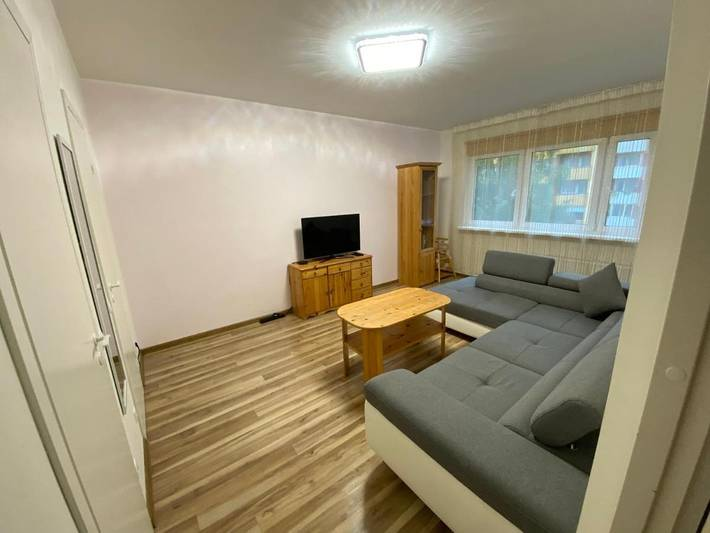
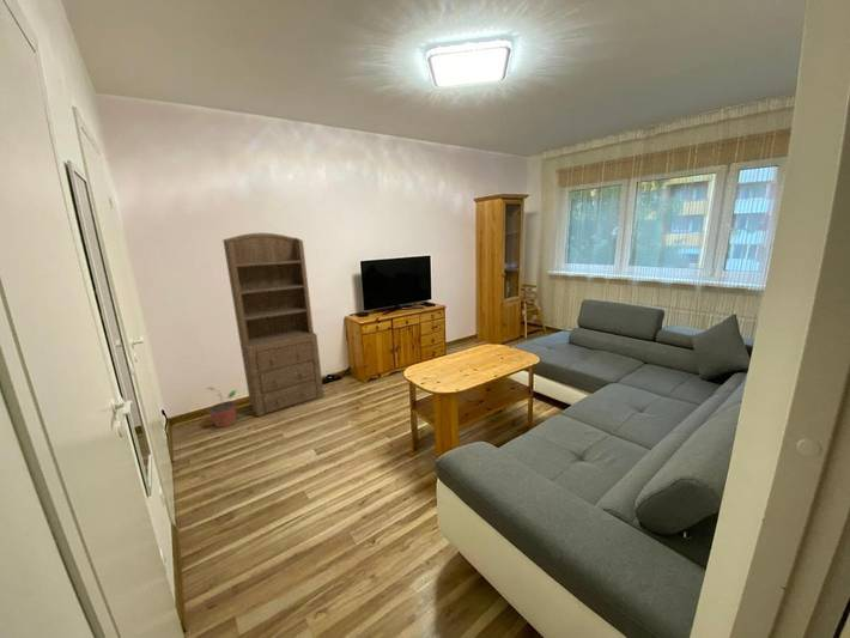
+ potted plant [205,387,238,429]
+ shelving unit [221,232,324,418]
